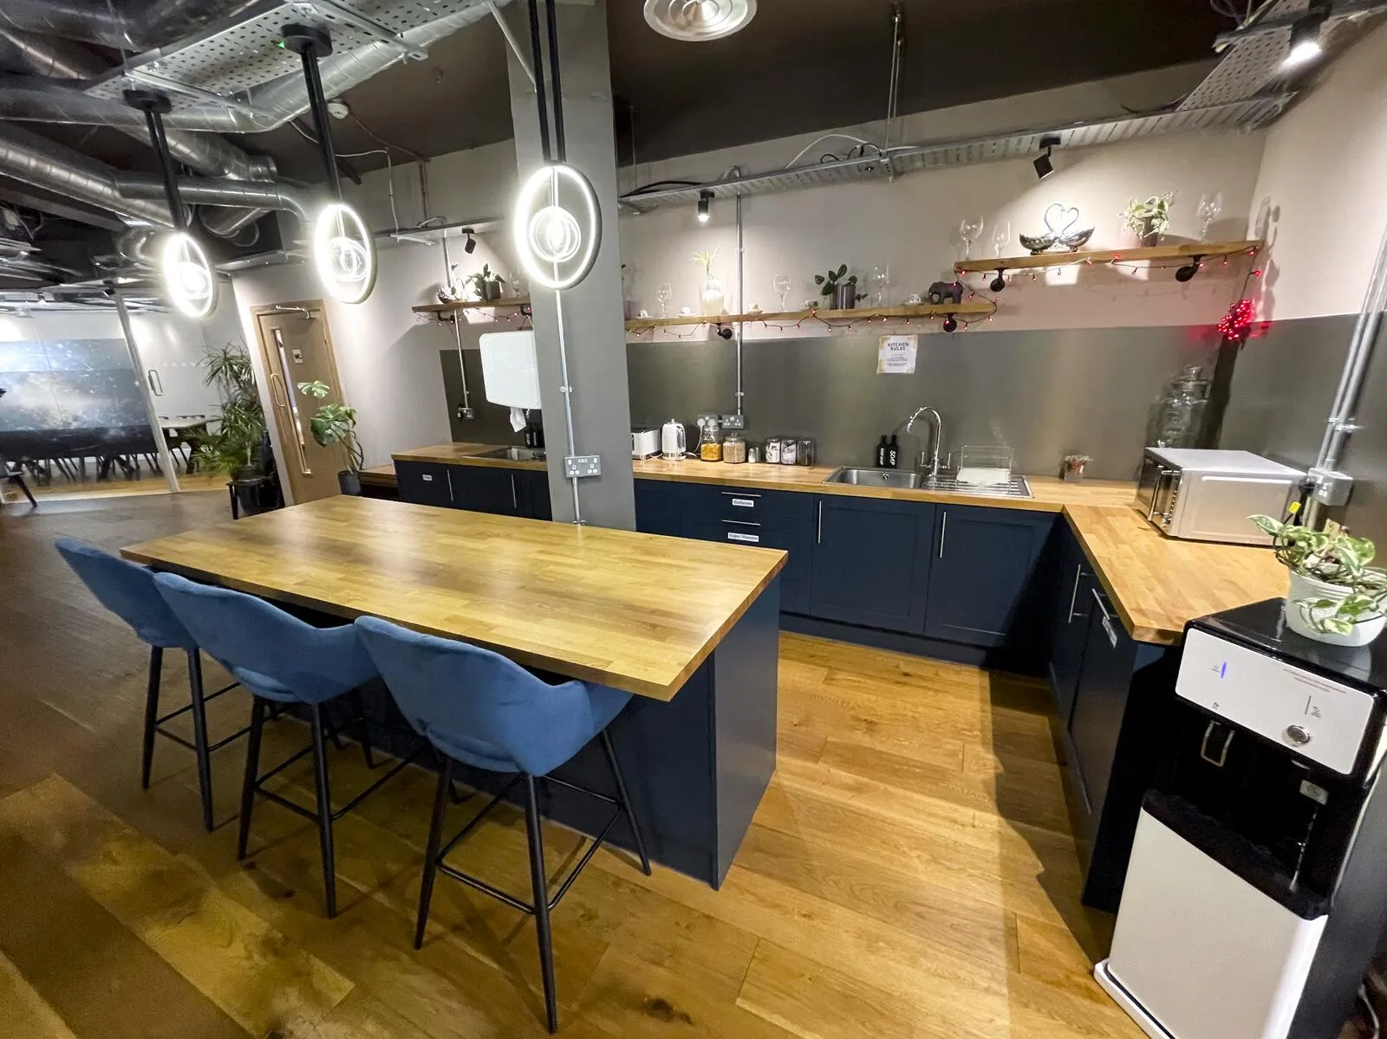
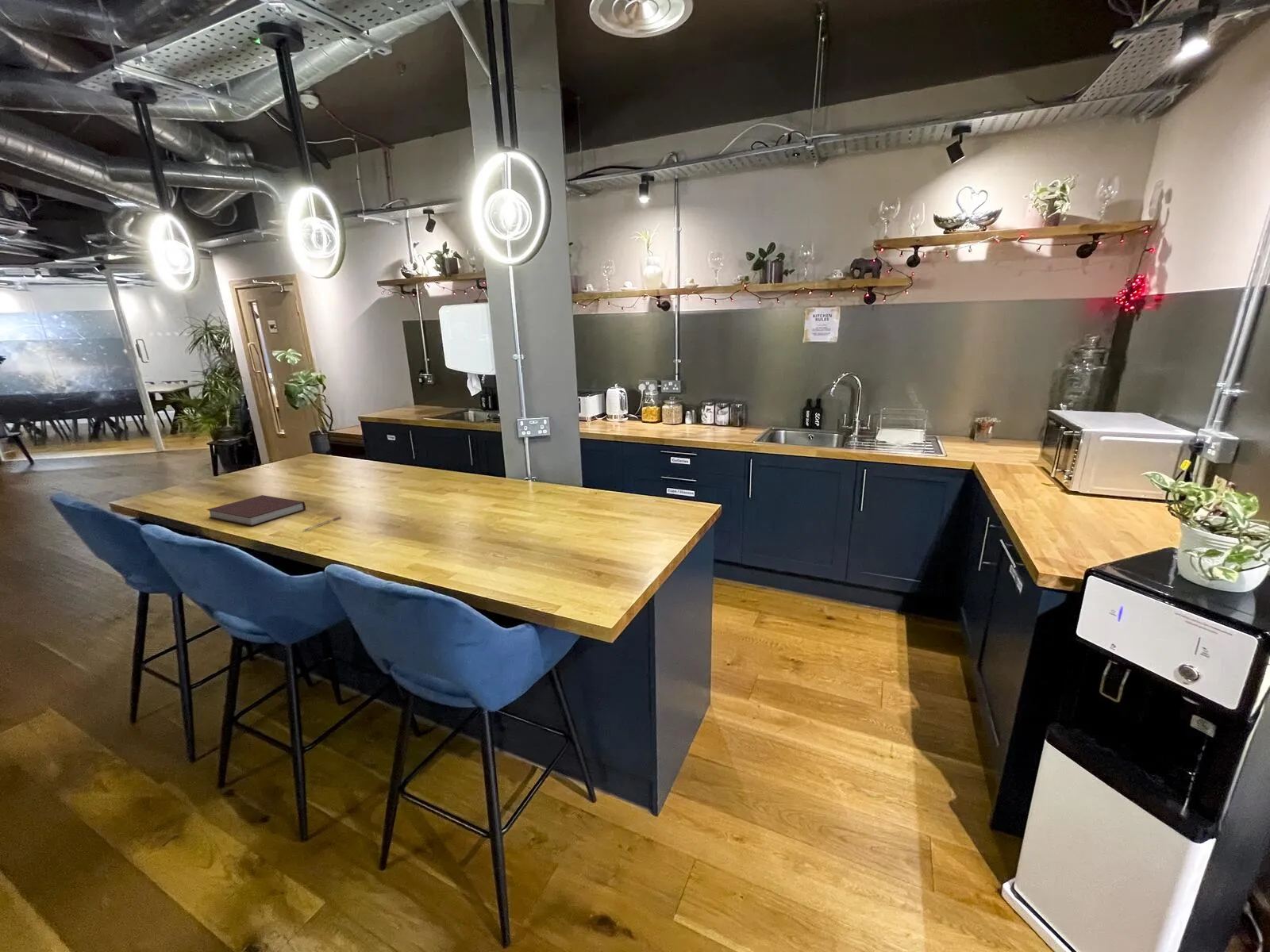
+ pen [302,516,342,532]
+ notebook [206,494,306,527]
